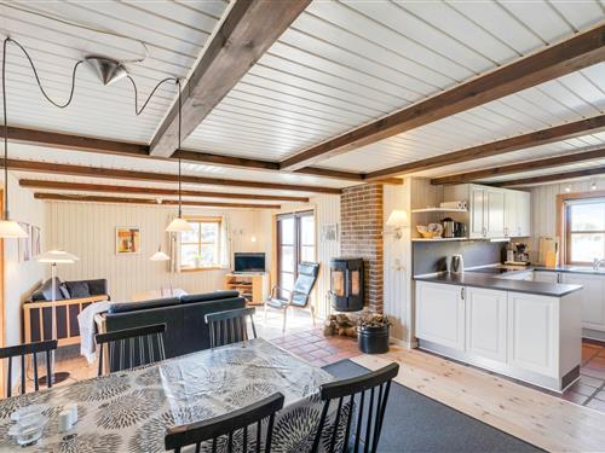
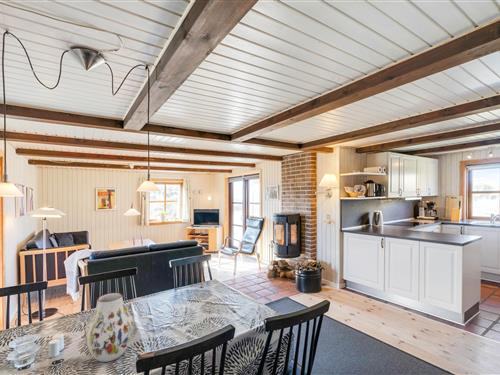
+ vase [84,292,135,363]
